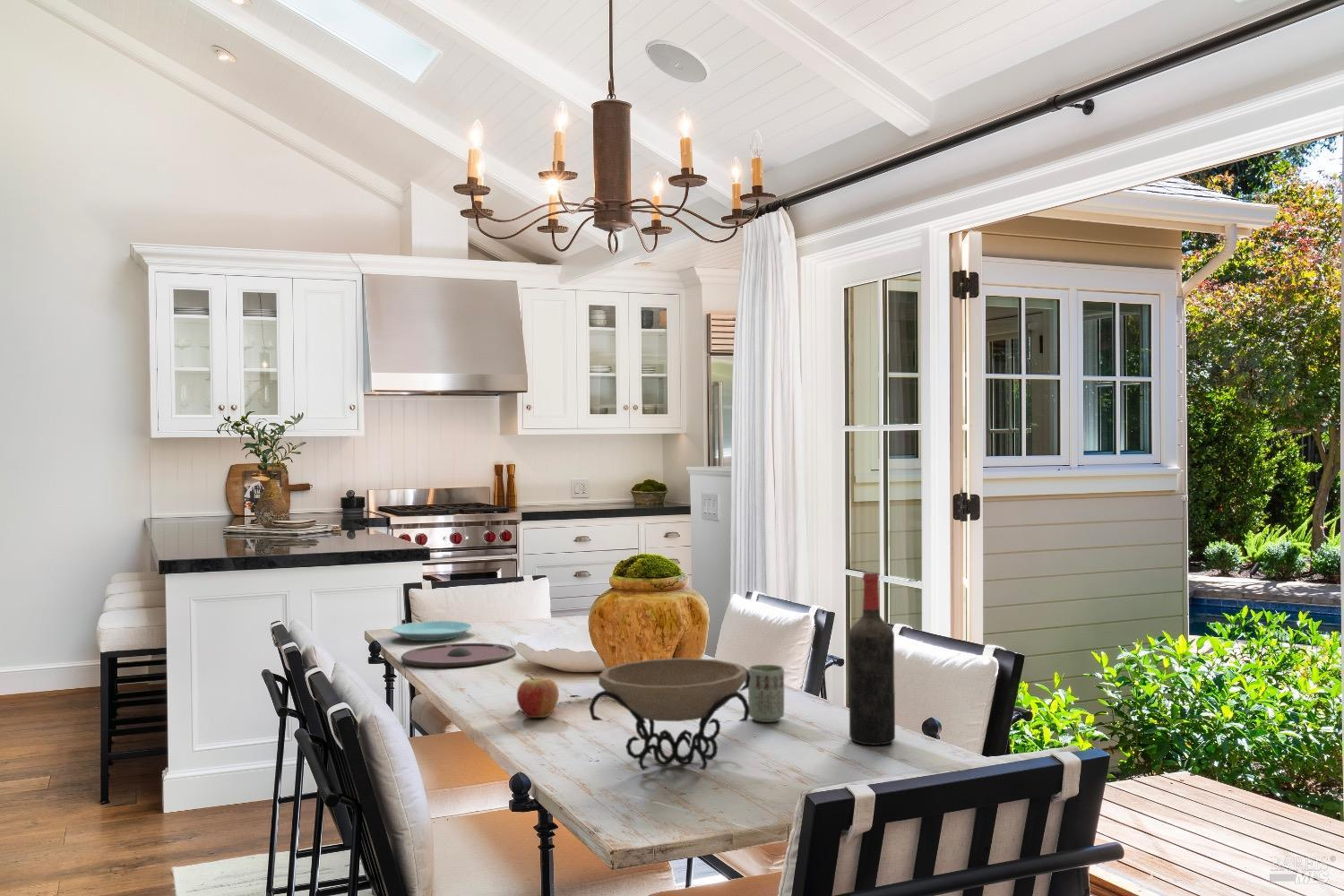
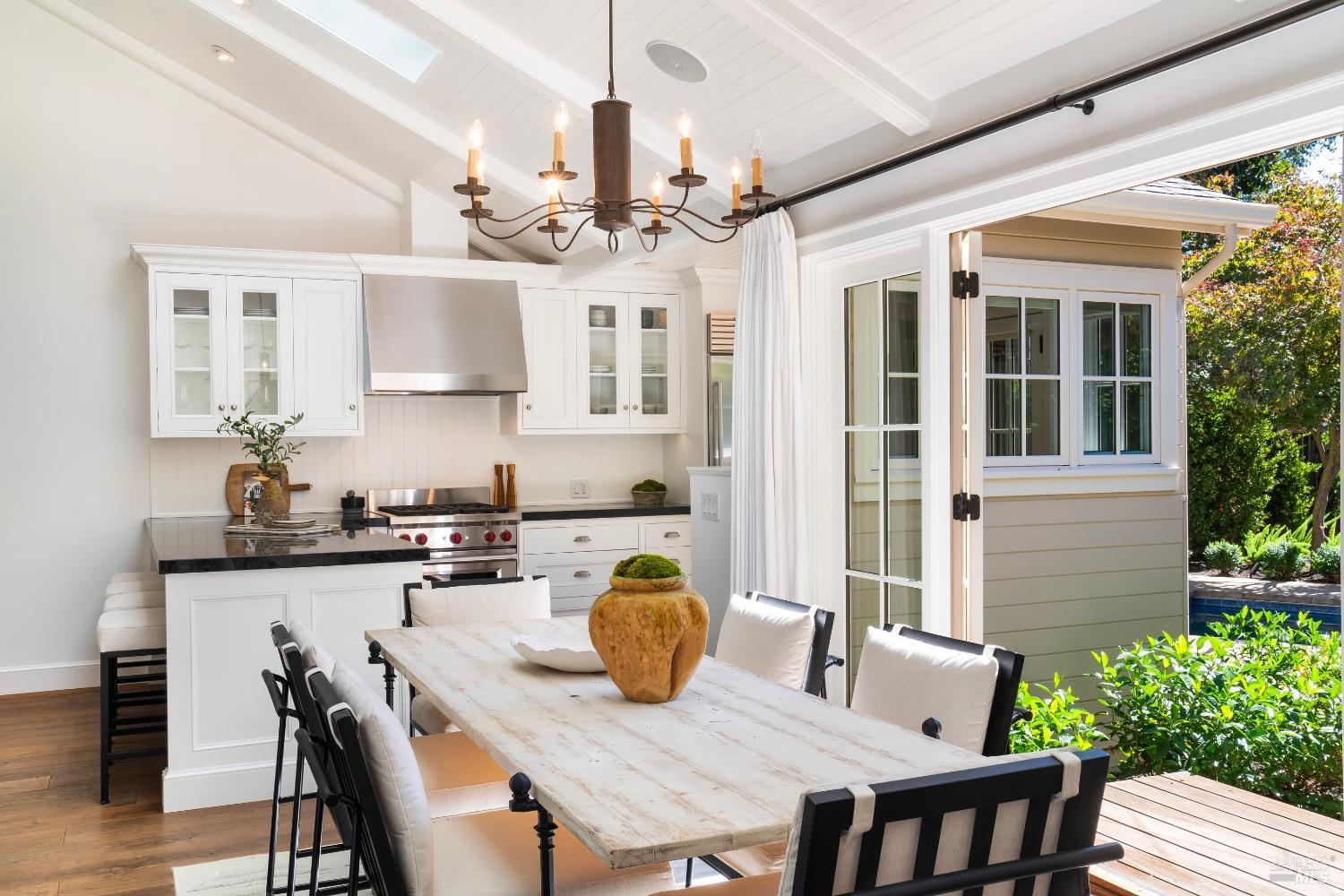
- decorative bowl [588,657,750,771]
- cup [747,664,785,723]
- plate [390,620,474,642]
- plate [401,642,517,668]
- wine bottle [848,571,896,746]
- fruit [516,674,560,719]
